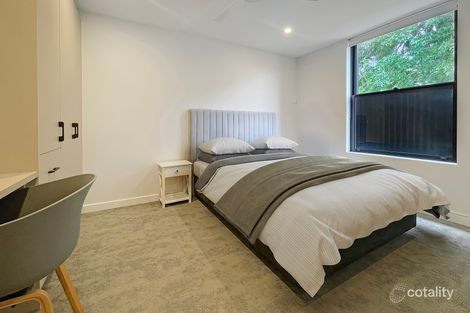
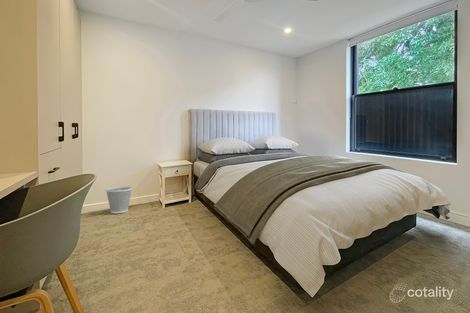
+ wastebasket [105,186,133,214]
